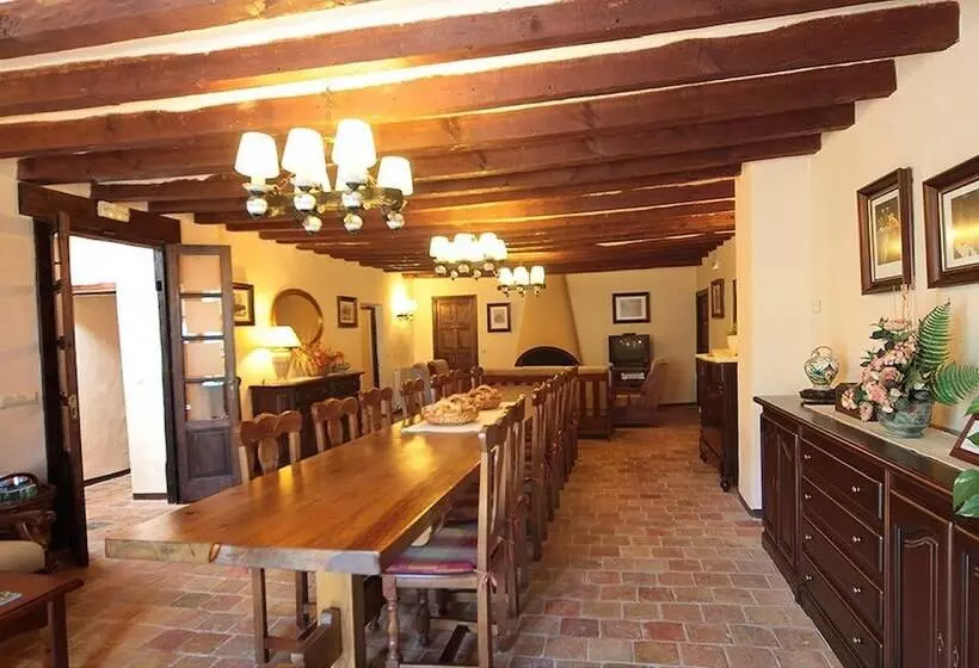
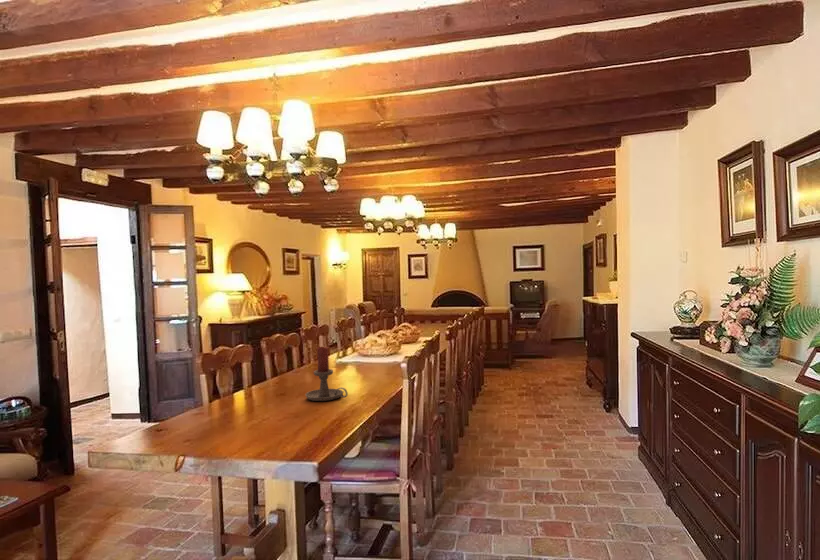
+ candle holder [304,346,349,402]
